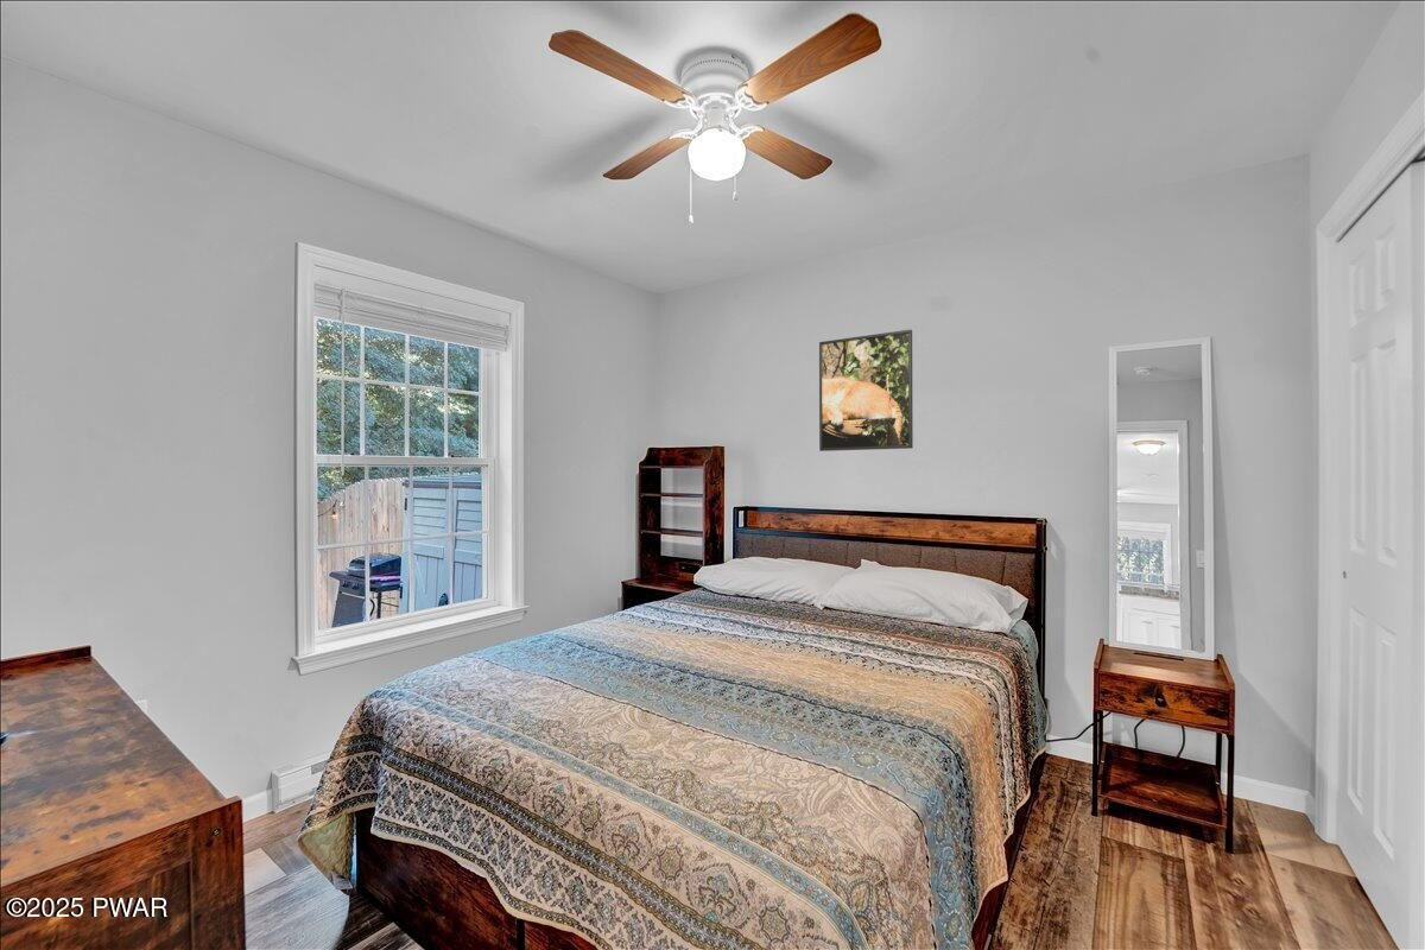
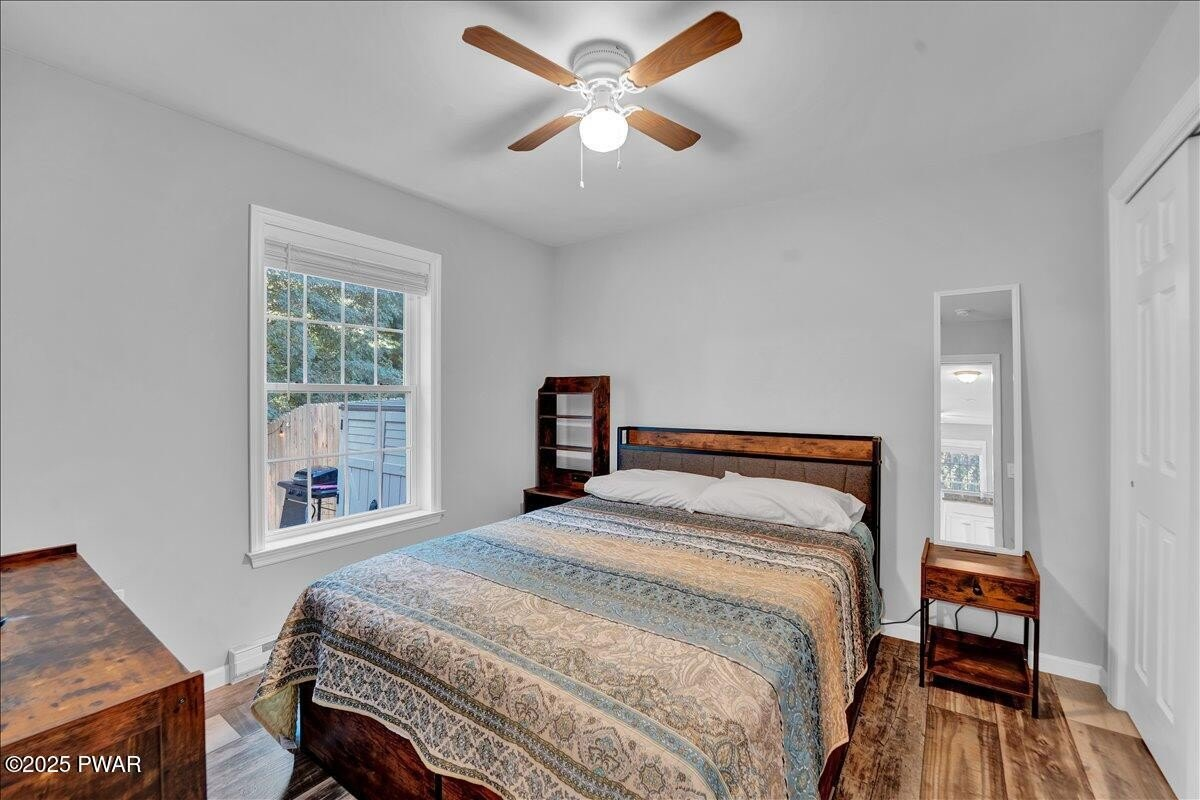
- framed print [818,329,914,452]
